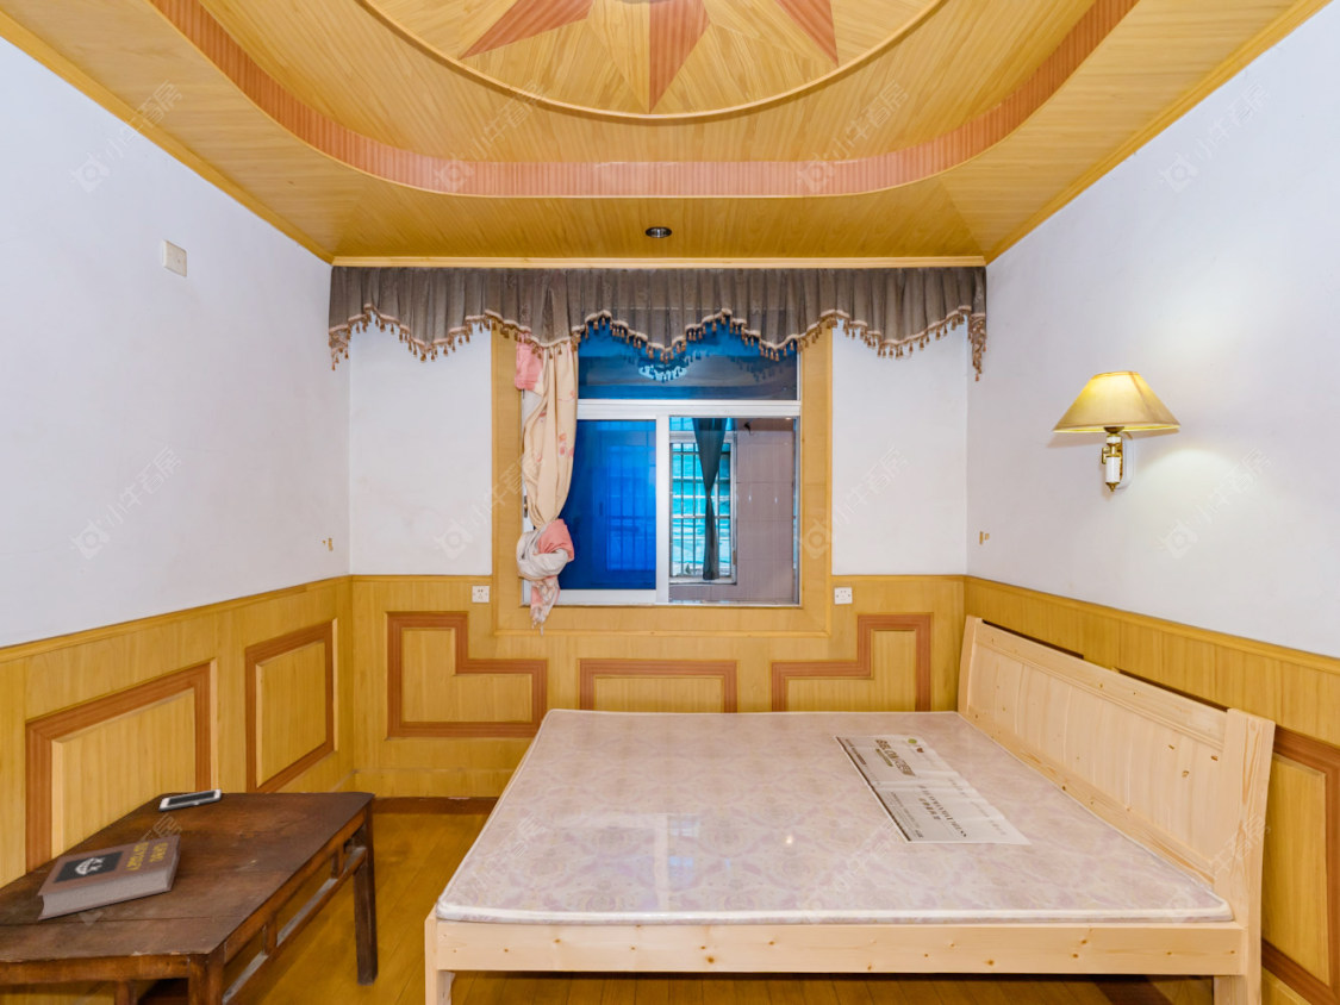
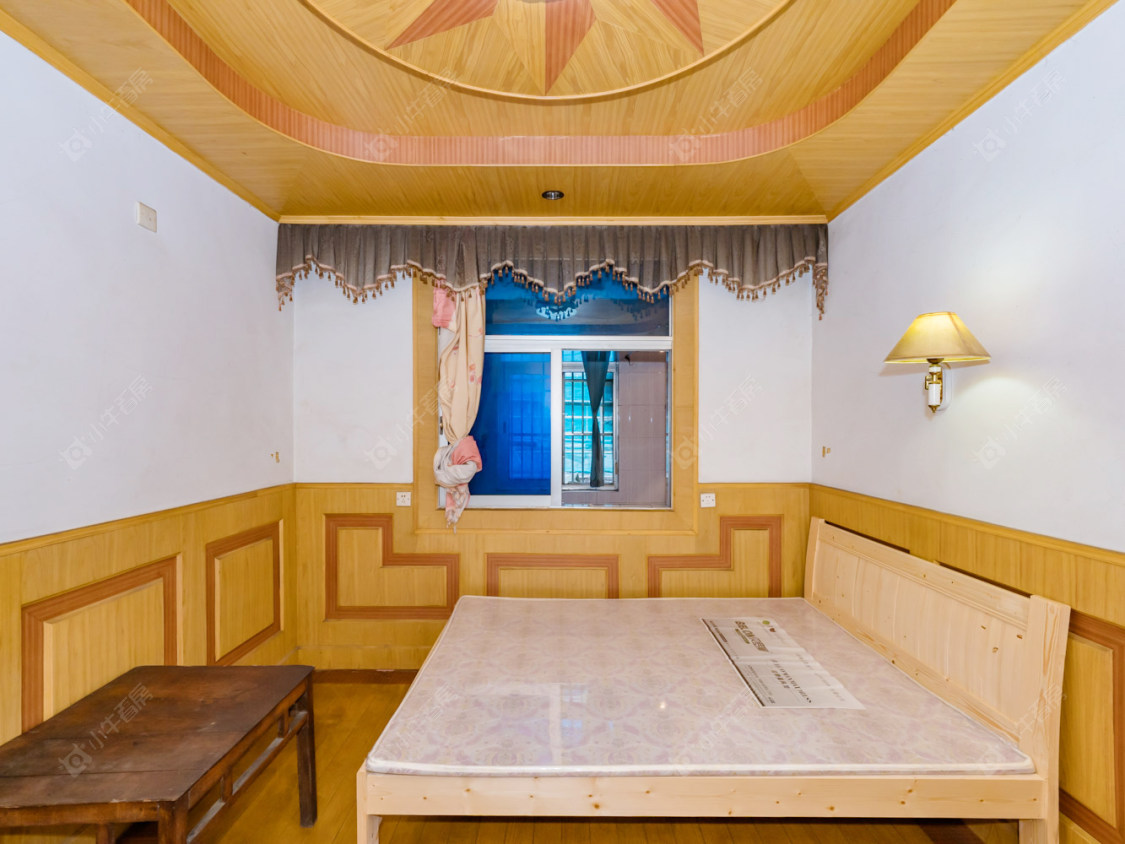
- cell phone [157,787,223,812]
- book [36,834,181,922]
